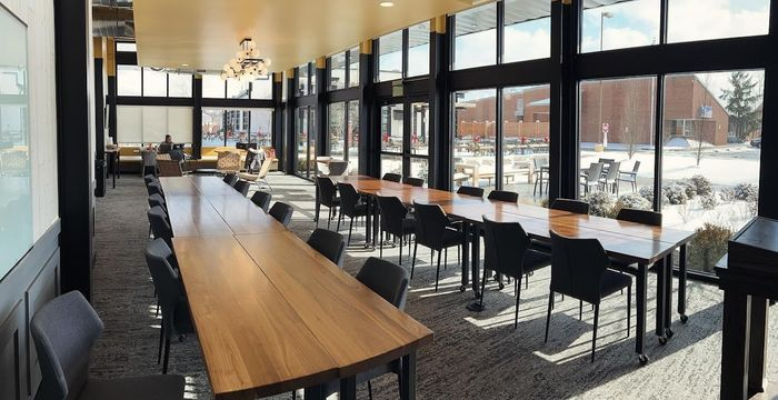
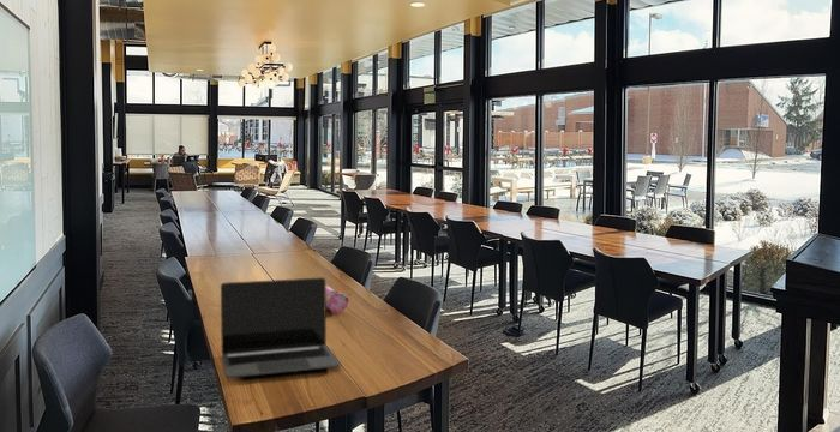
+ laptop [220,276,342,379]
+ pencil case [325,284,350,314]
